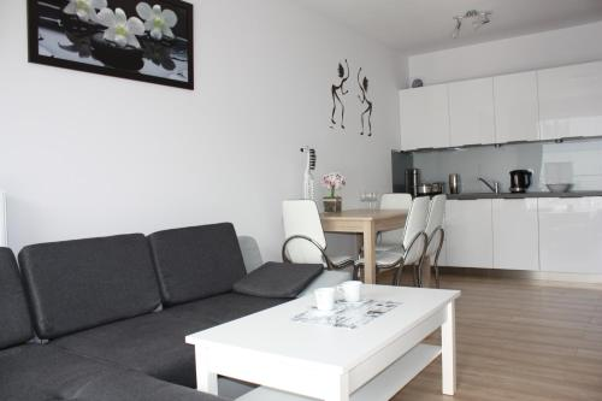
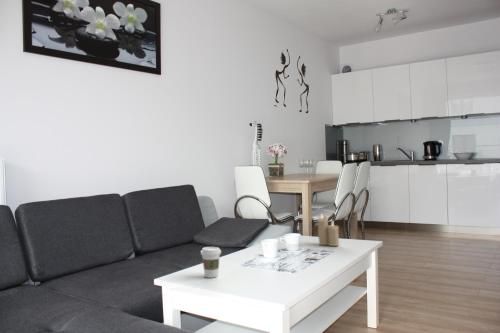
+ coffee cup [200,246,222,279]
+ candle [316,213,340,247]
